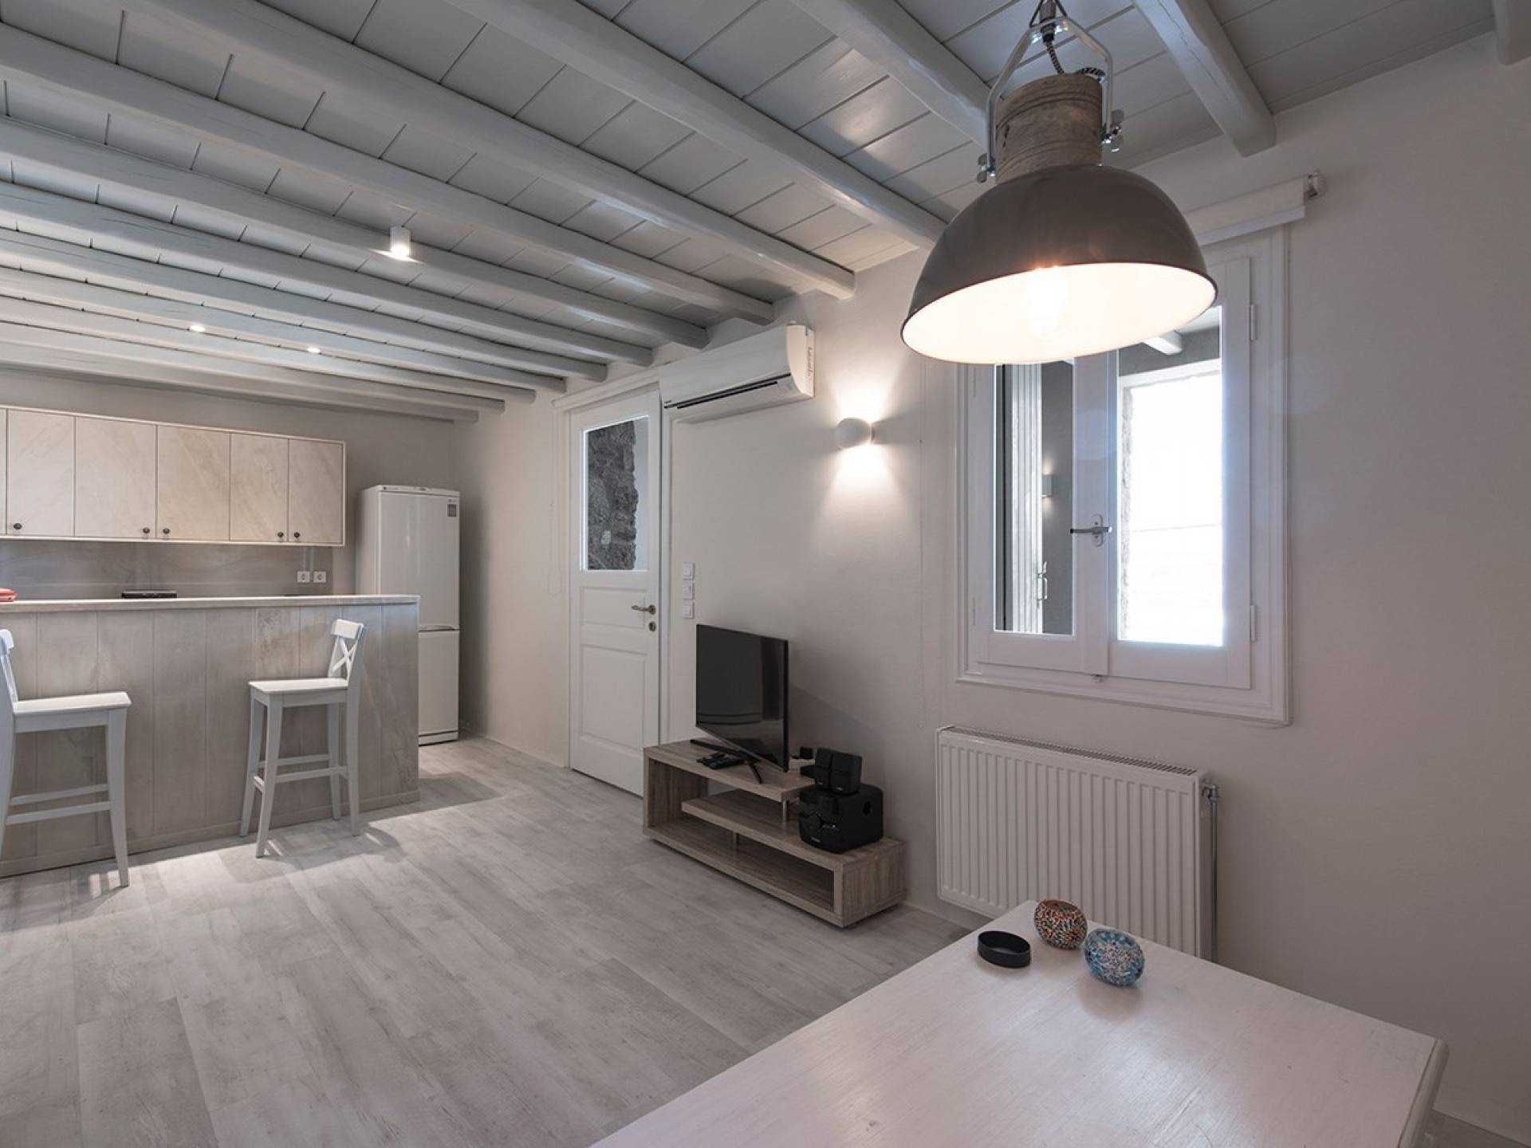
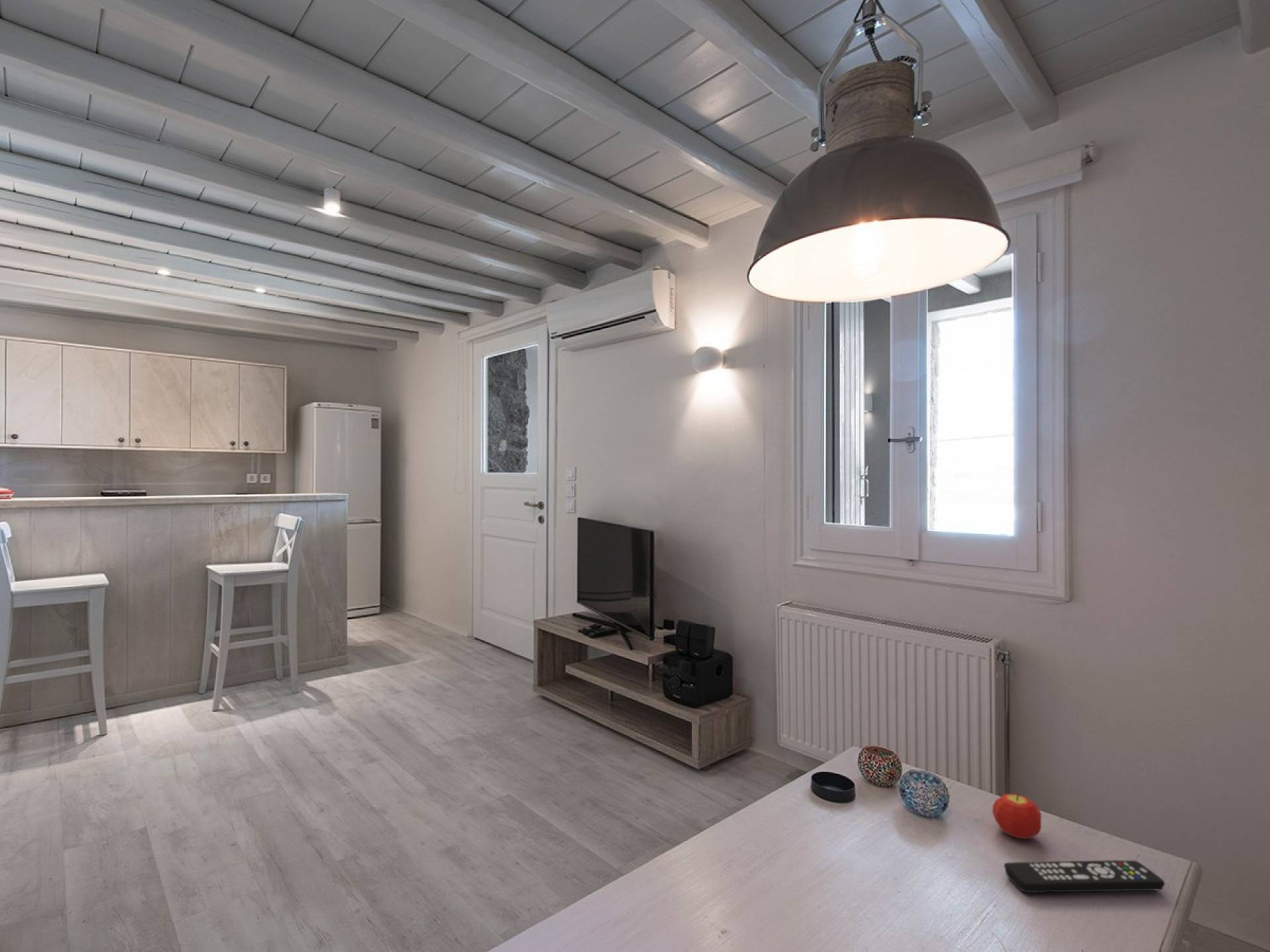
+ fruit [992,793,1042,840]
+ remote control [1003,859,1165,893]
